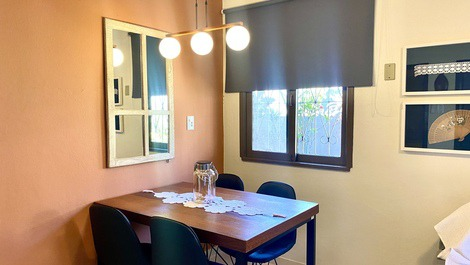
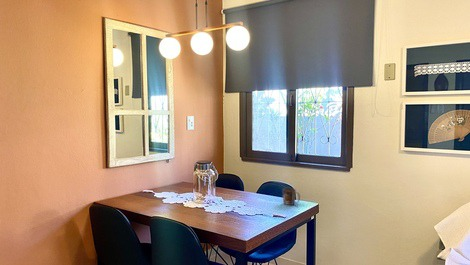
+ mug [282,187,301,206]
